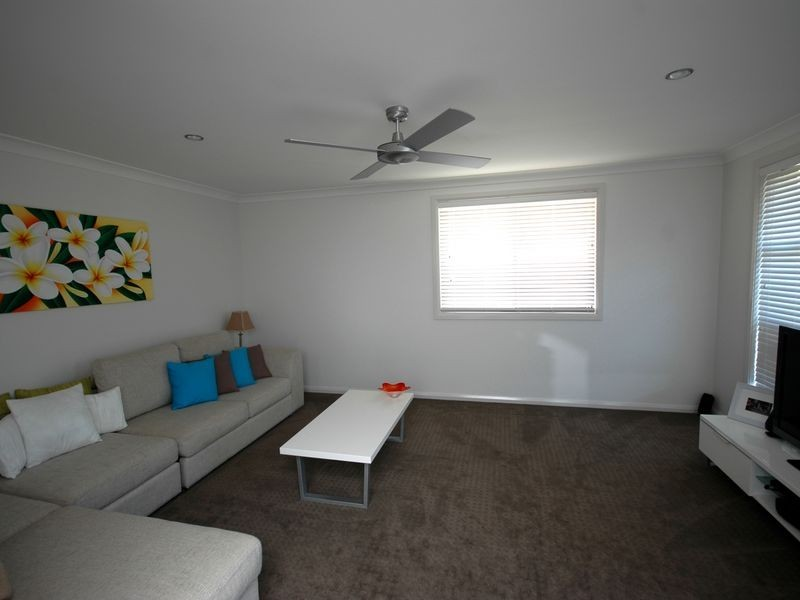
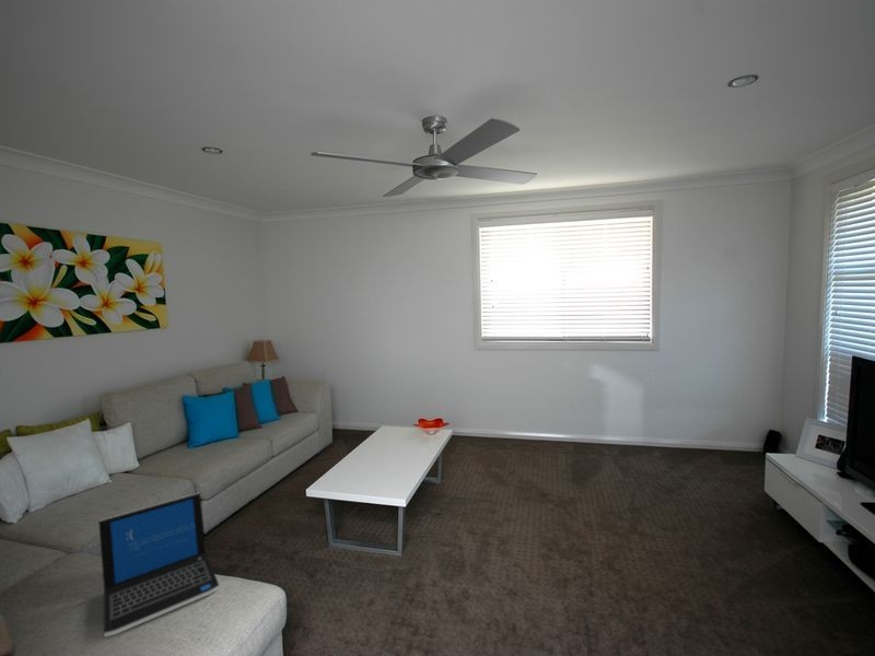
+ laptop [97,491,221,639]
